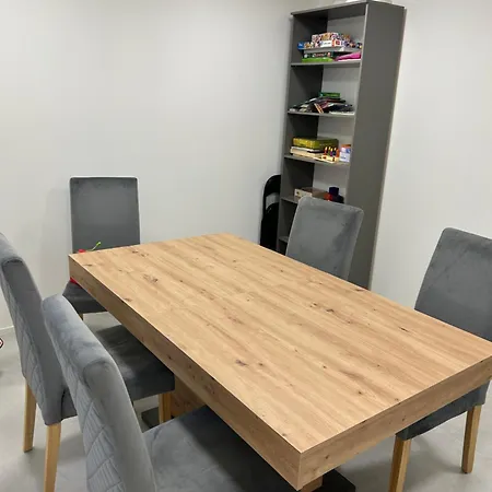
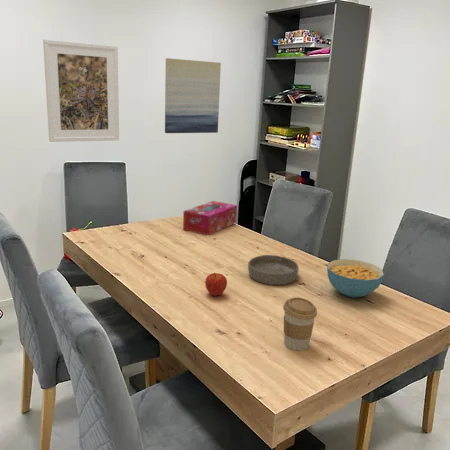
+ bowl [247,254,300,286]
+ tissue box [182,200,238,236]
+ fruit [204,272,228,297]
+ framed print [42,38,120,143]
+ wall art [164,57,222,134]
+ coffee cup [282,296,318,352]
+ cereal bowl [326,258,385,298]
